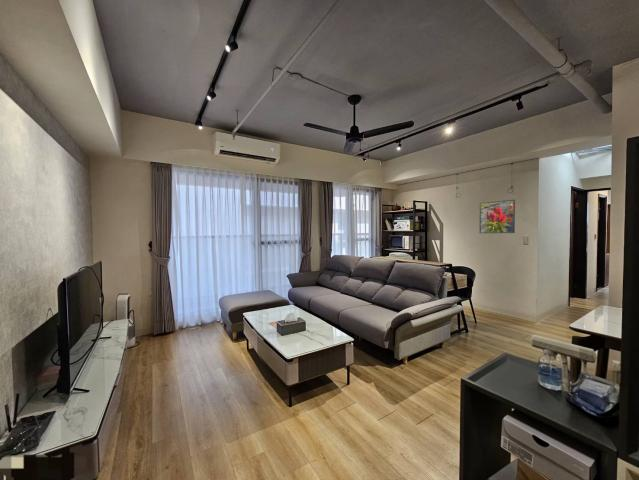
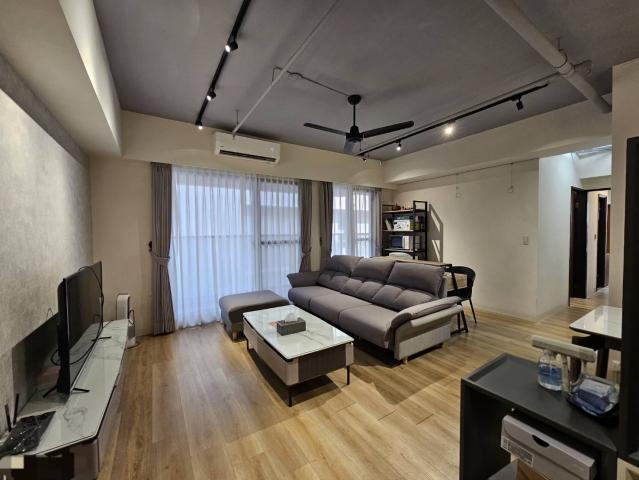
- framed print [479,199,516,234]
